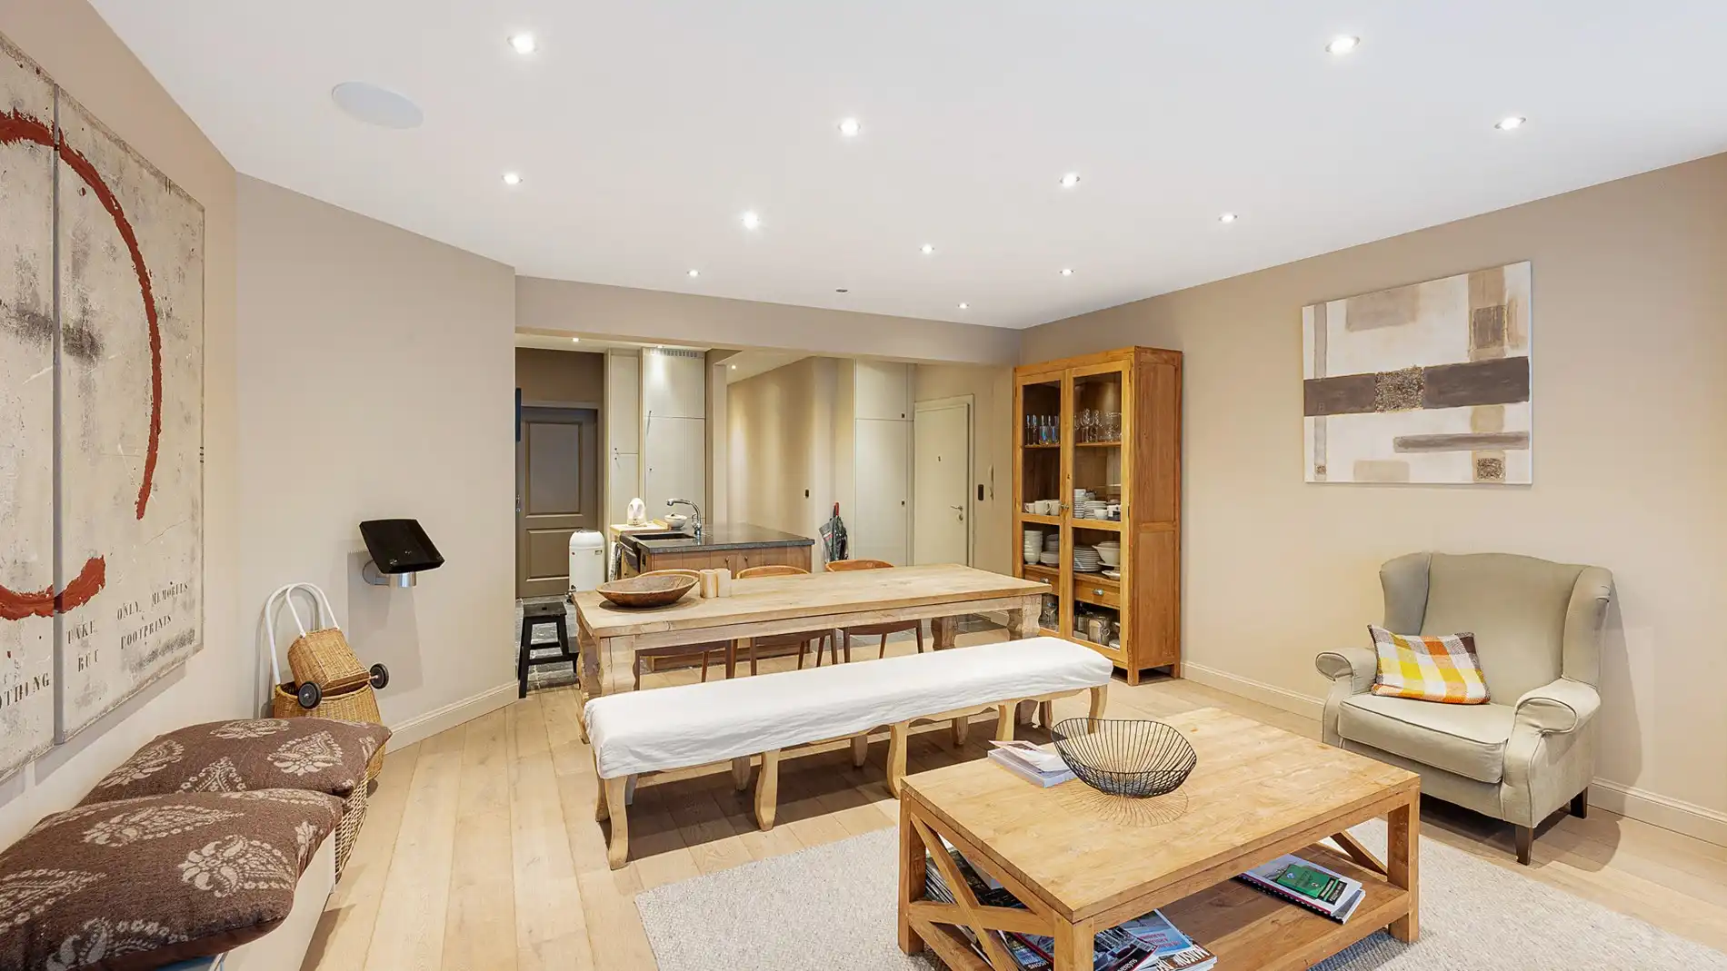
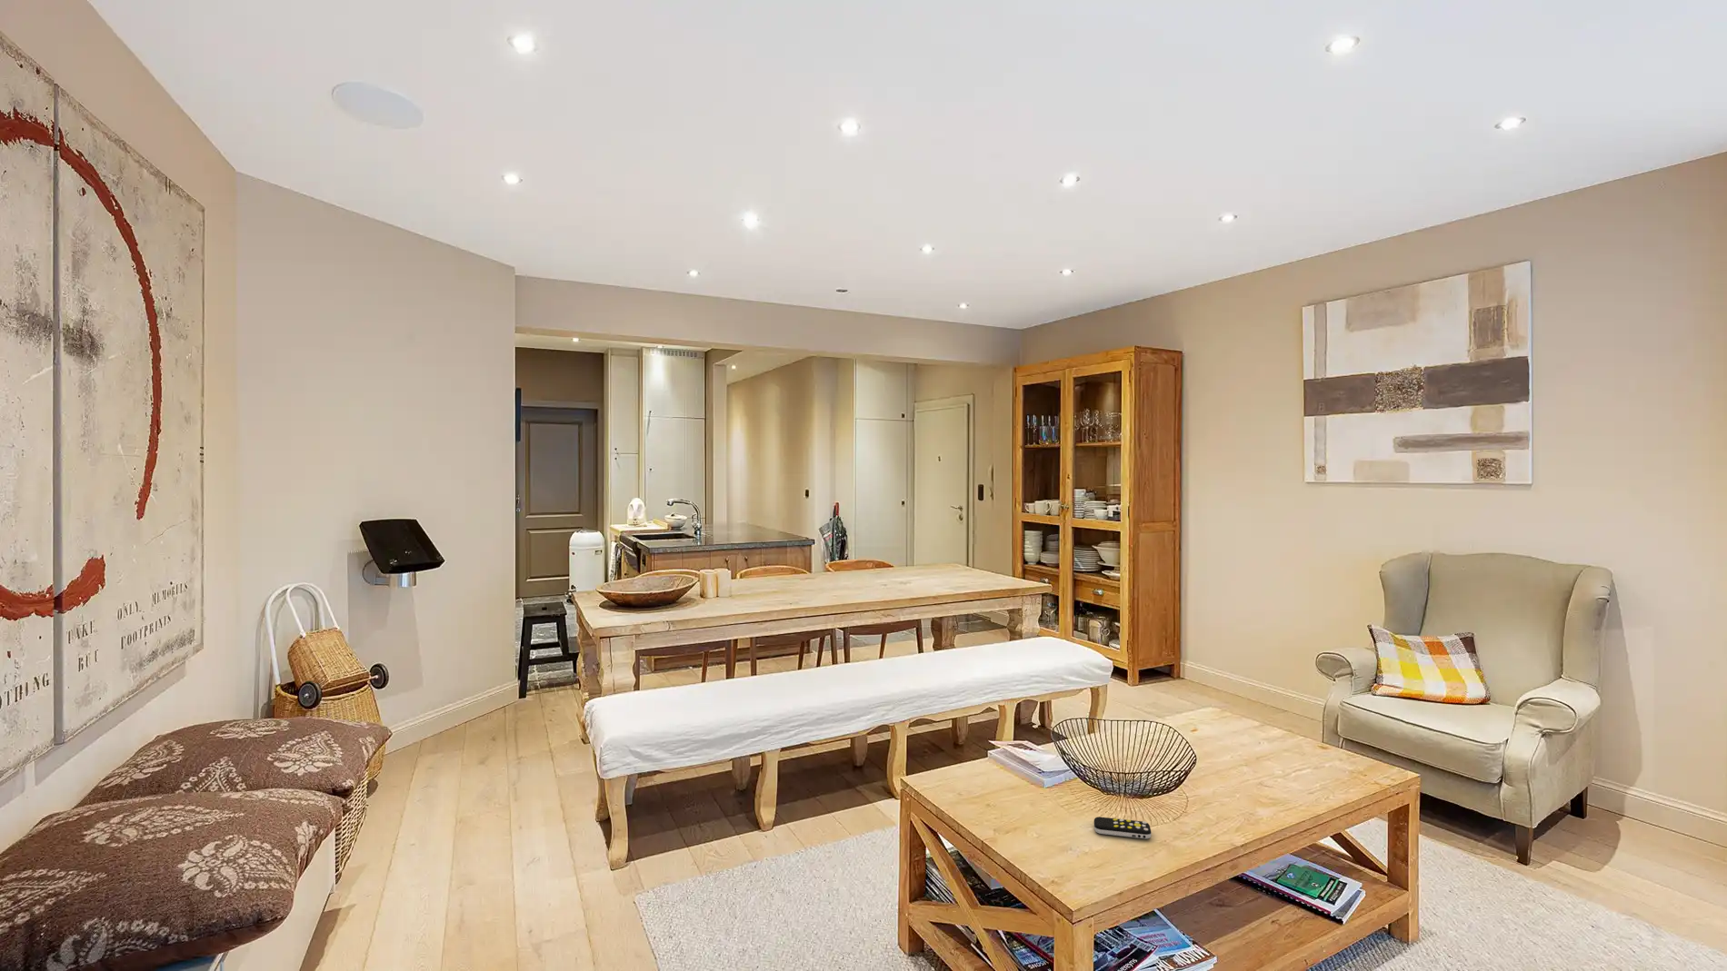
+ remote control [1094,816,1153,839]
